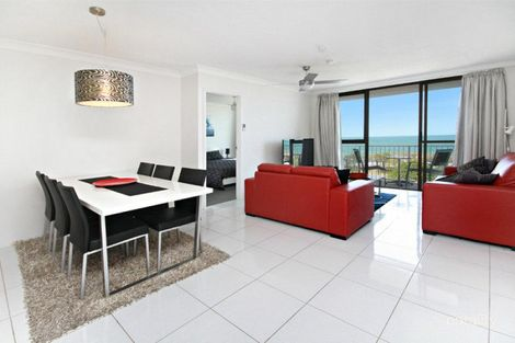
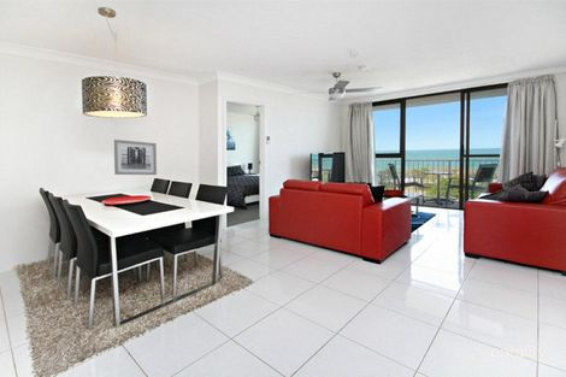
+ wall art [113,139,158,176]
